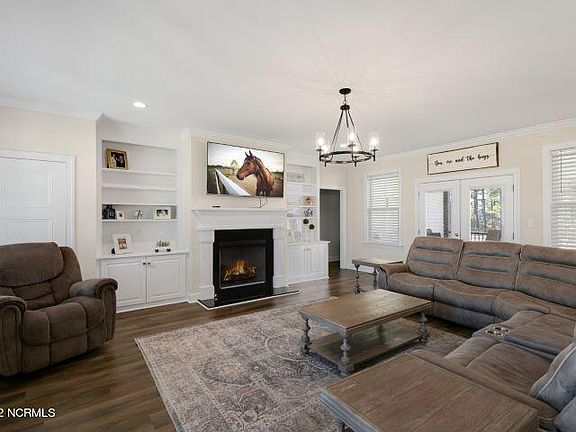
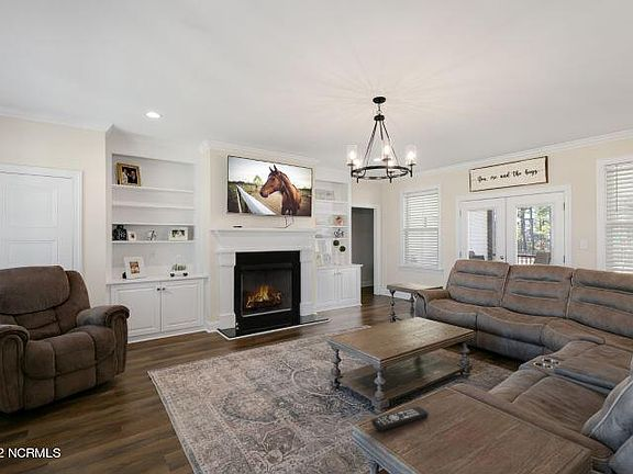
+ remote control [370,405,430,432]
